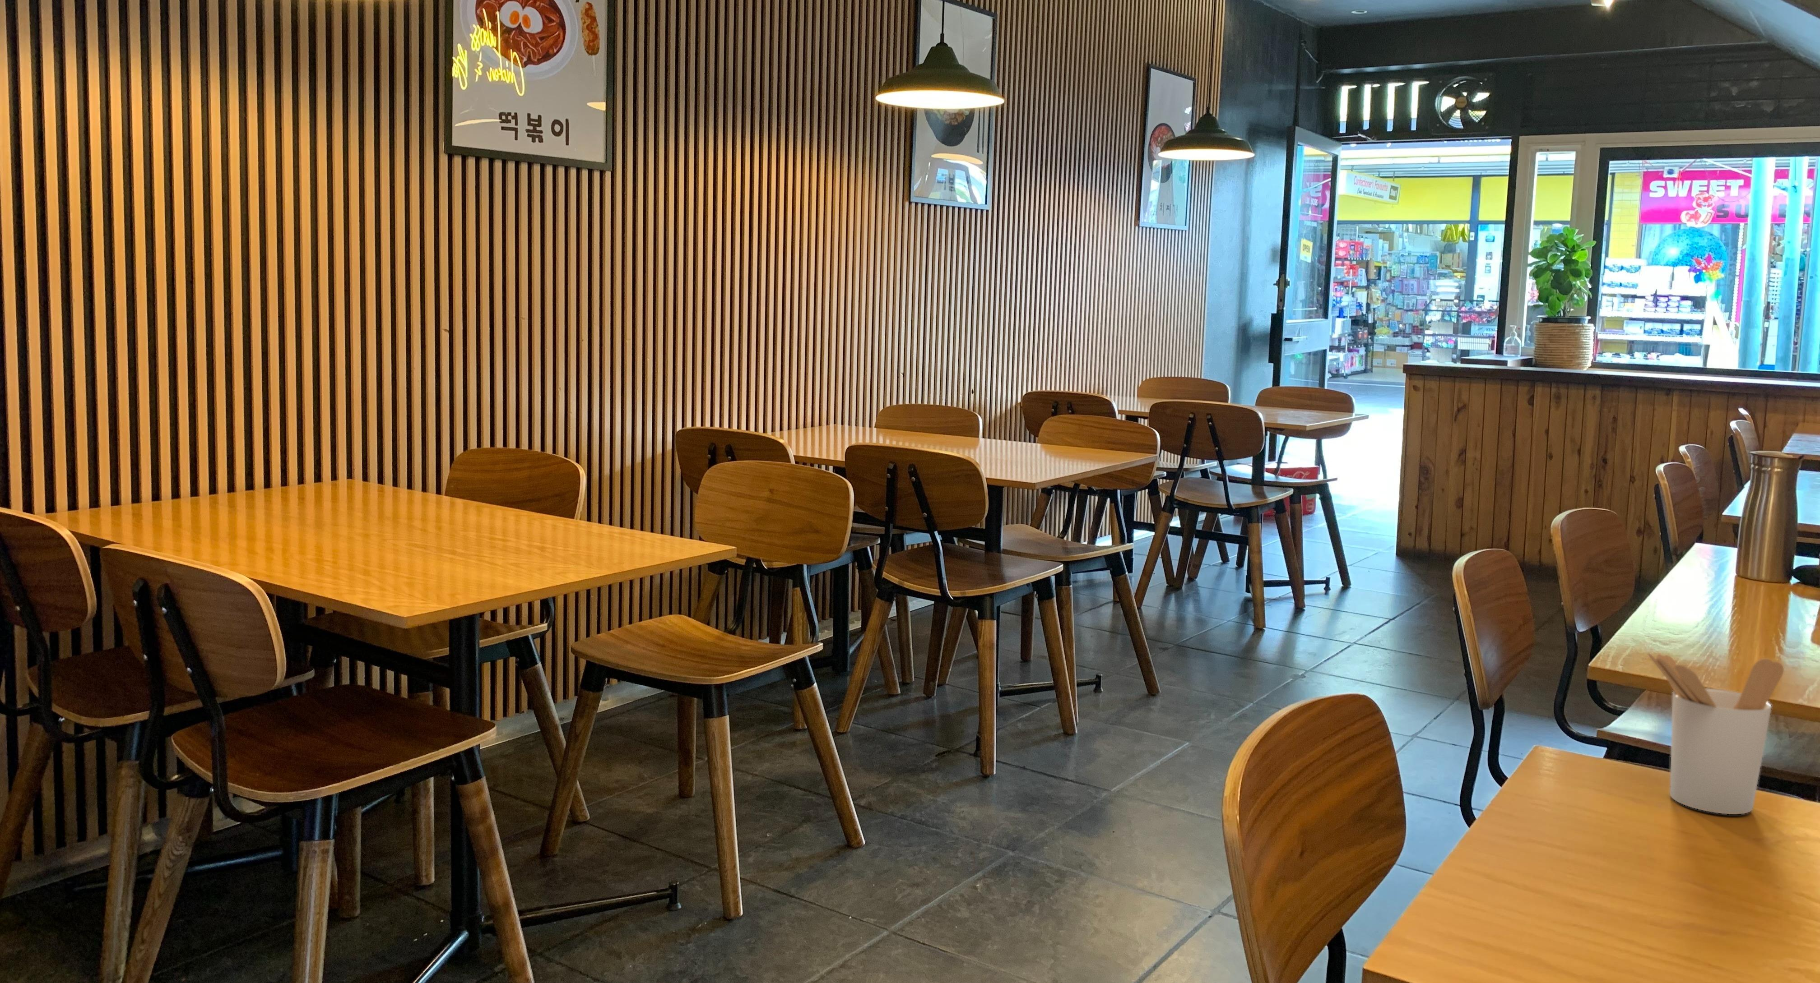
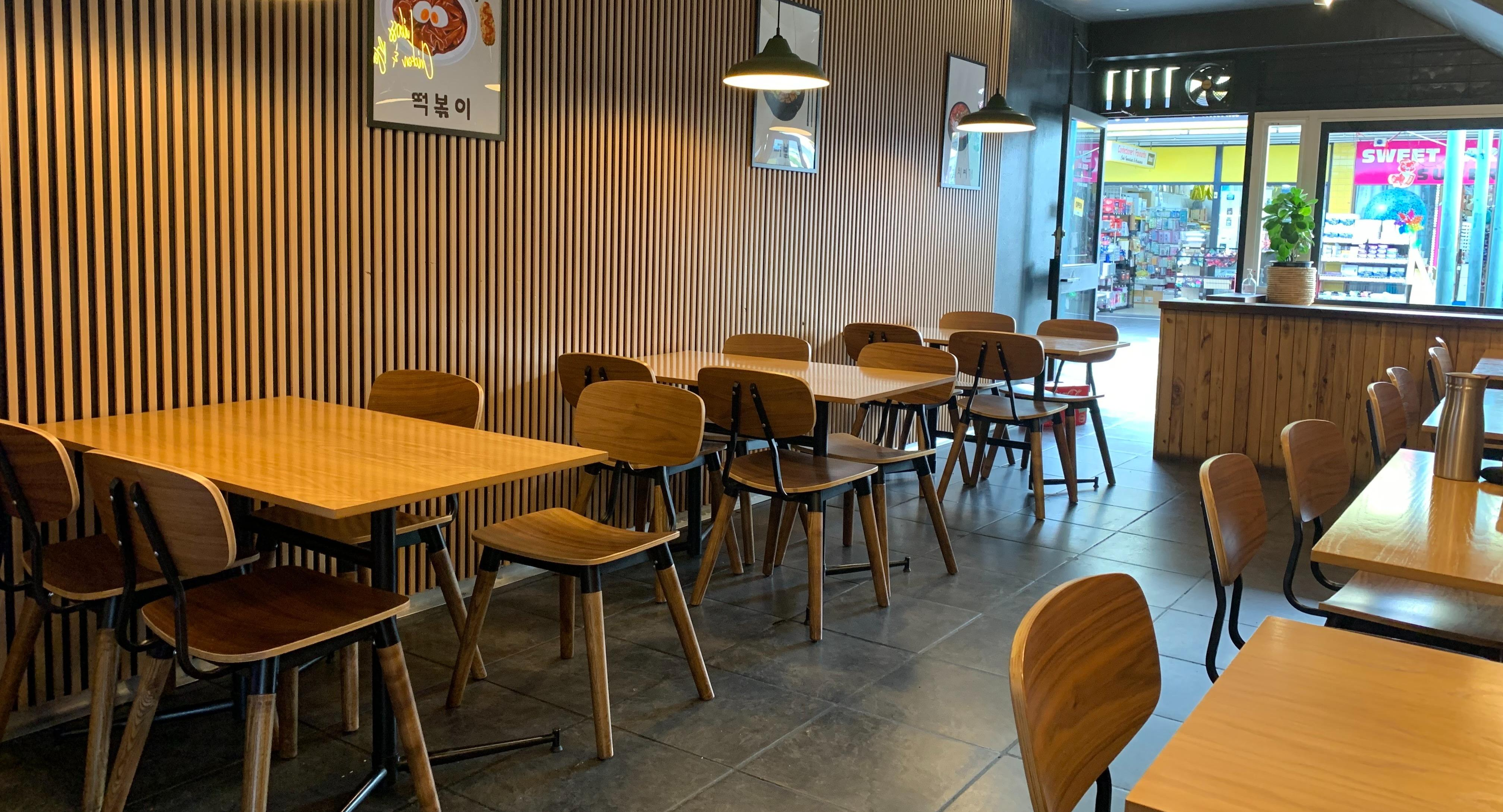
- utensil holder [1647,653,1785,815]
